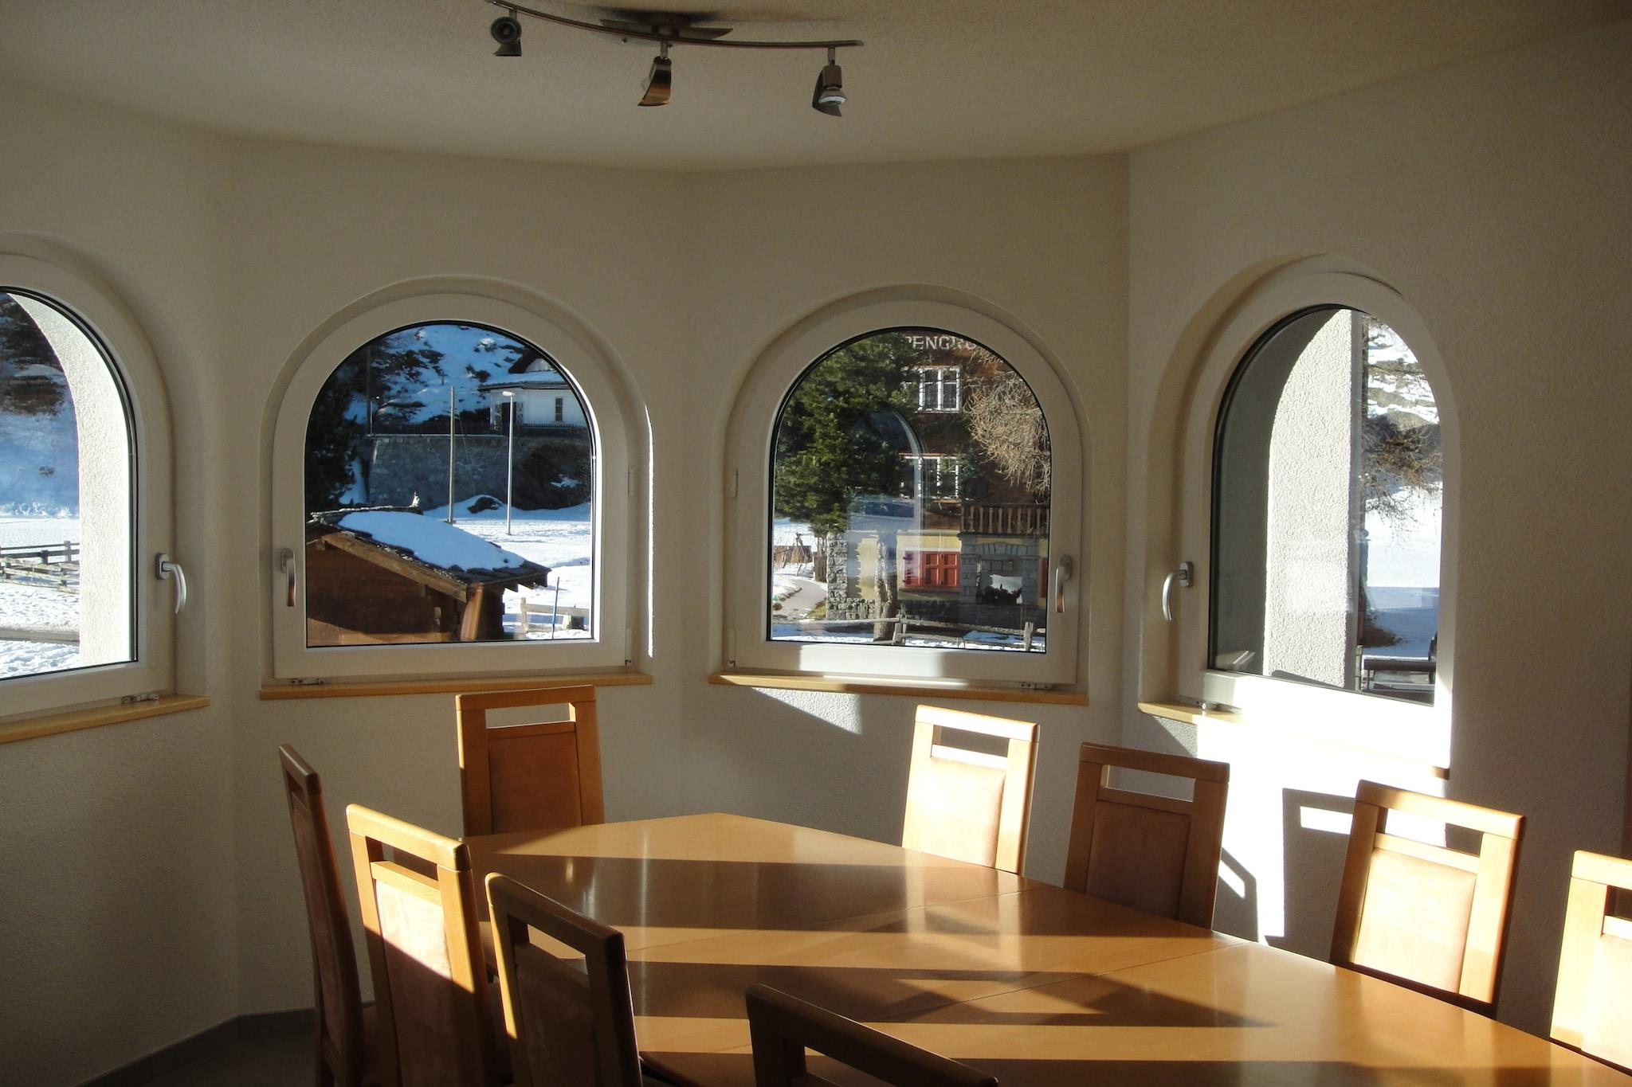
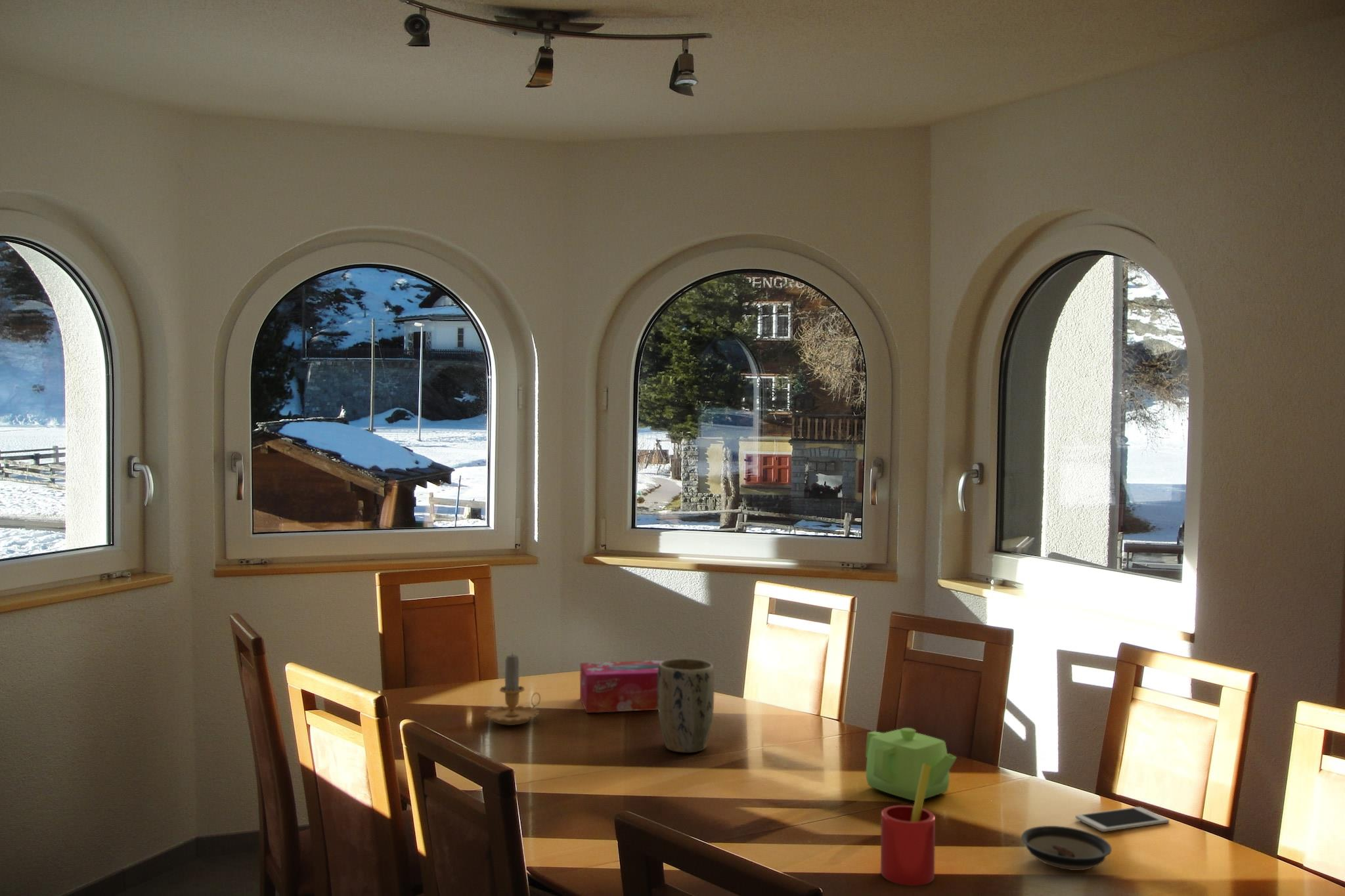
+ saucer [1021,825,1113,871]
+ plant pot [657,658,715,754]
+ straw [880,763,936,887]
+ teapot [865,727,958,801]
+ candle [484,651,541,726]
+ cell phone [1075,806,1170,832]
+ tissue box [579,660,664,714]
